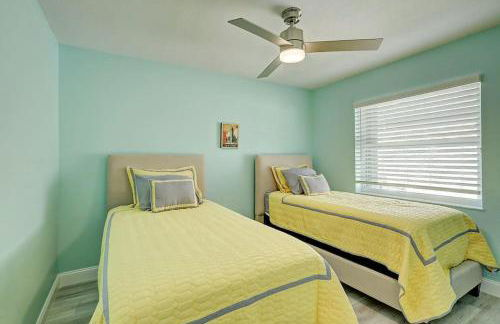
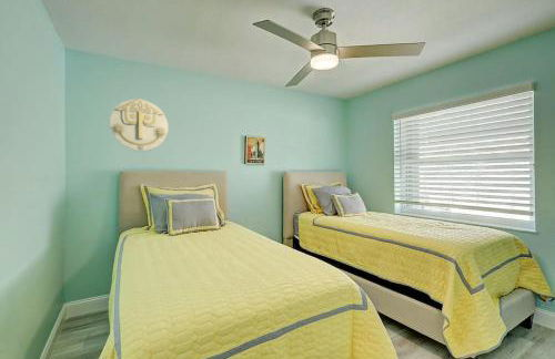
+ wall decoration [109,98,169,152]
